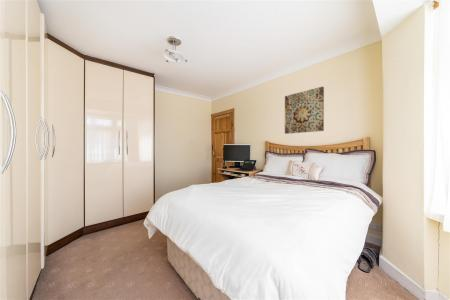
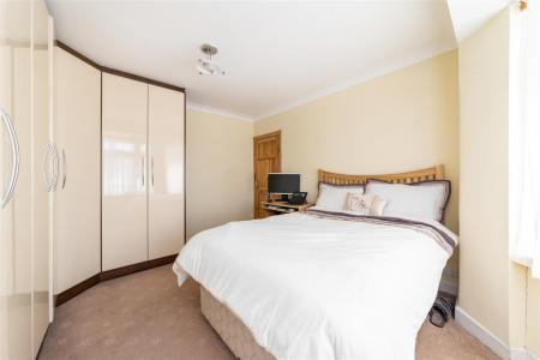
- wall art [284,86,325,135]
